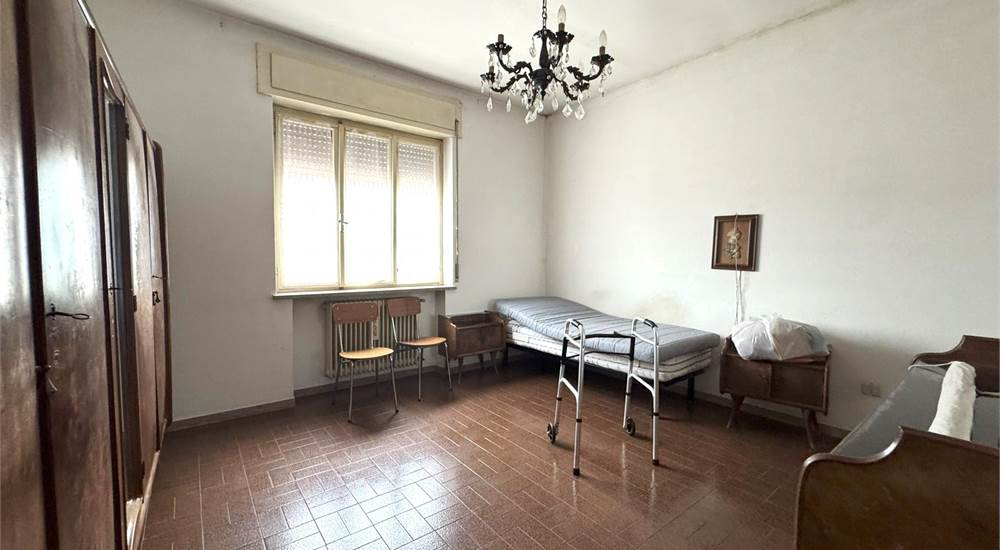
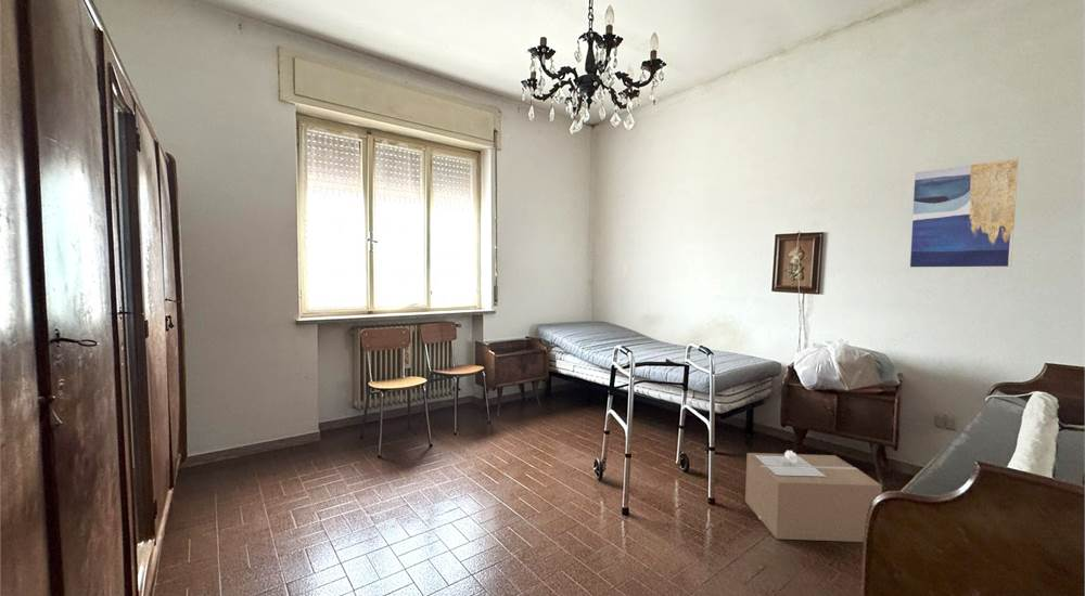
+ tissue box [755,450,827,477]
+ wall art [909,157,1019,268]
+ cardboard box [744,452,883,543]
